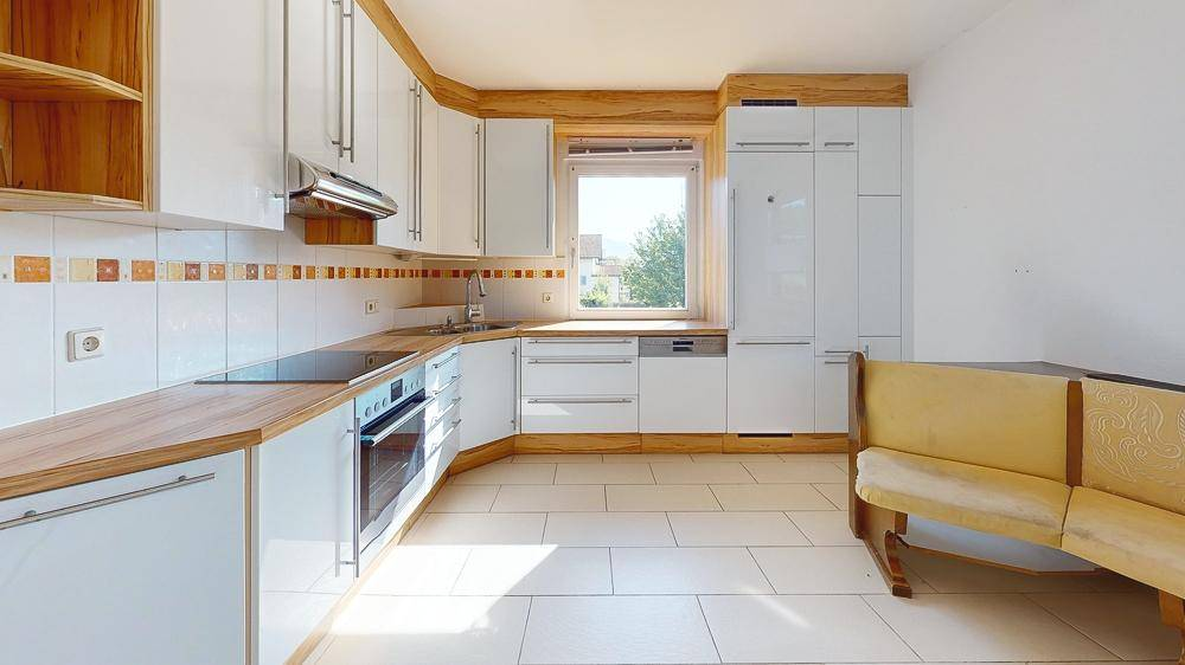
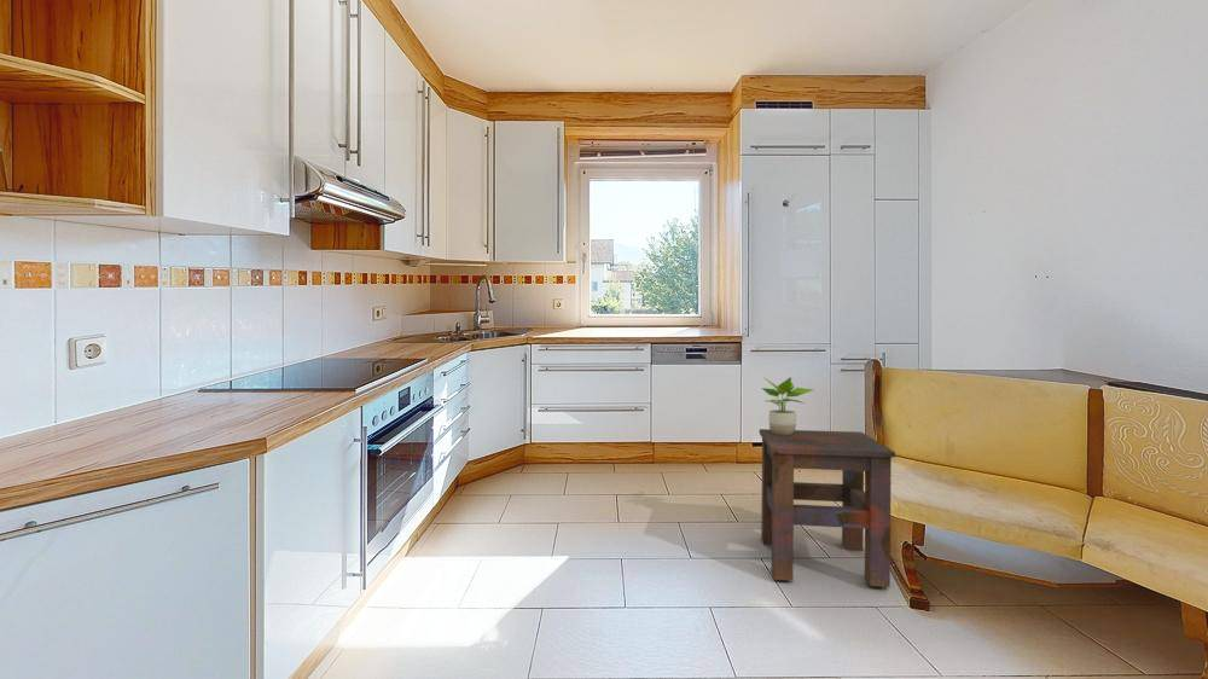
+ potted plant [761,376,815,435]
+ side table [759,428,896,588]
